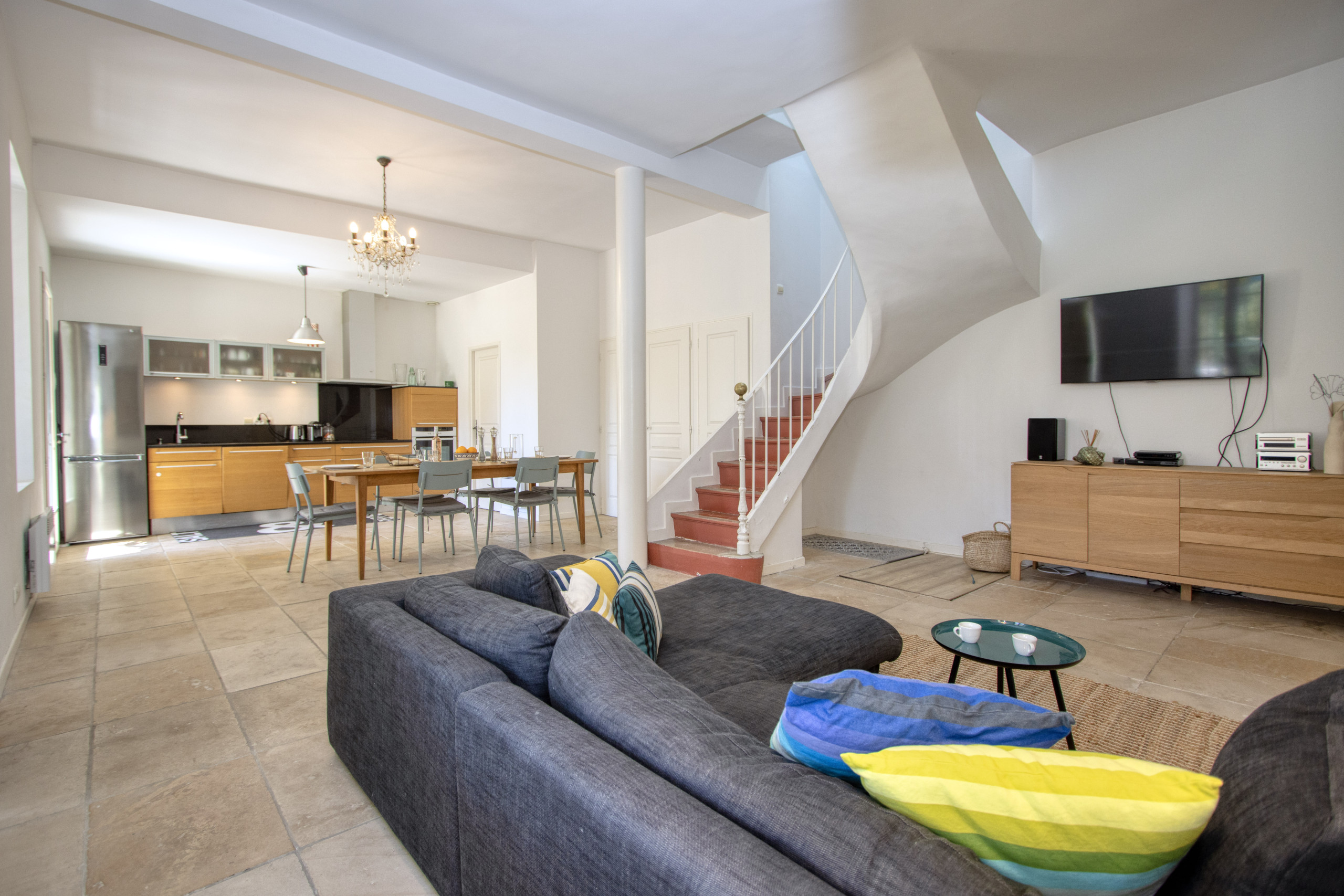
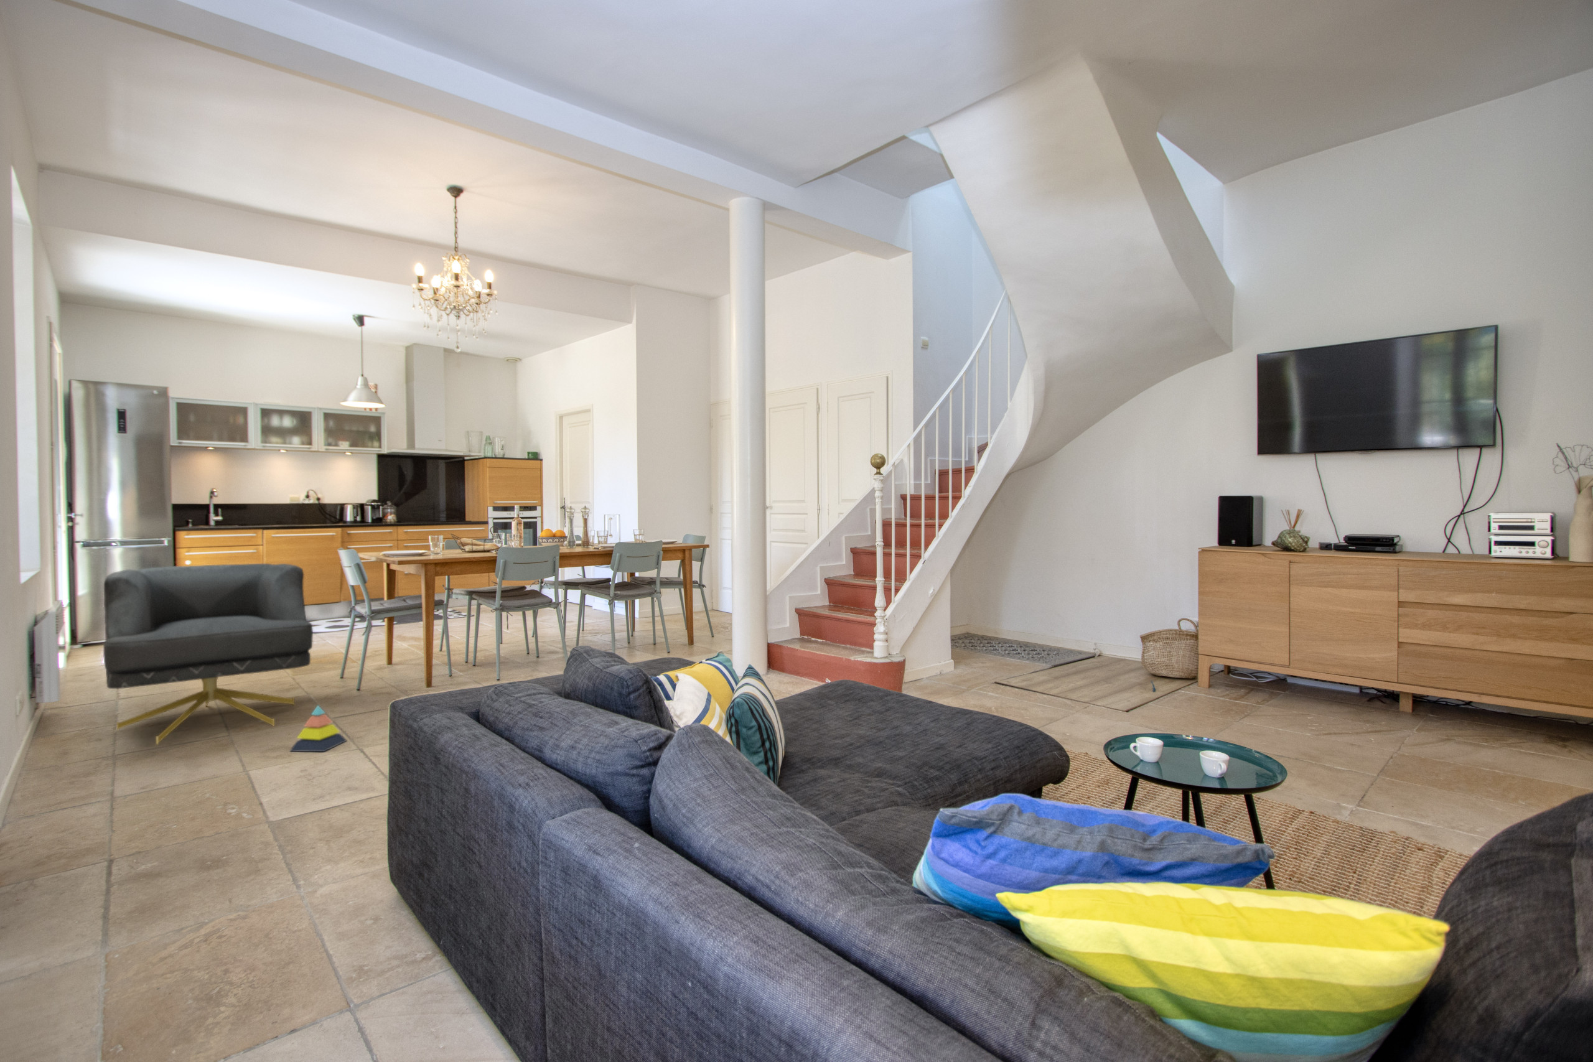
+ stacking toy [289,705,347,753]
+ armchair [103,563,314,746]
